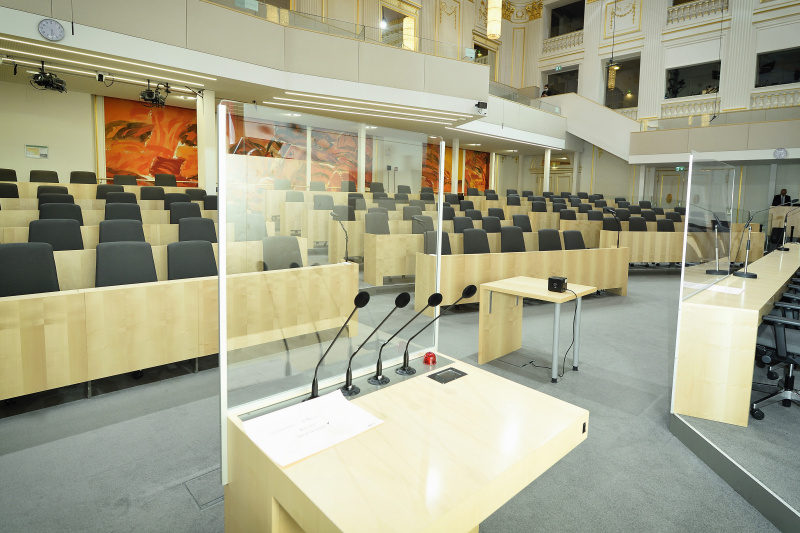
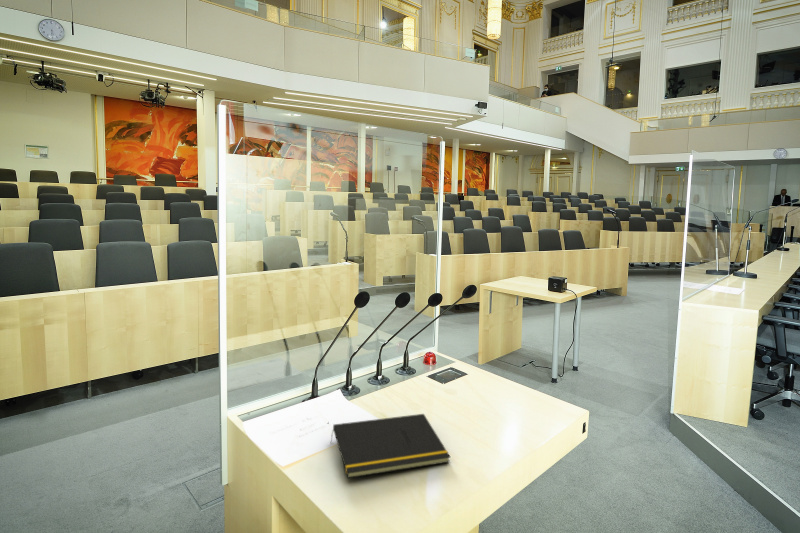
+ notepad [329,413,451,479]
